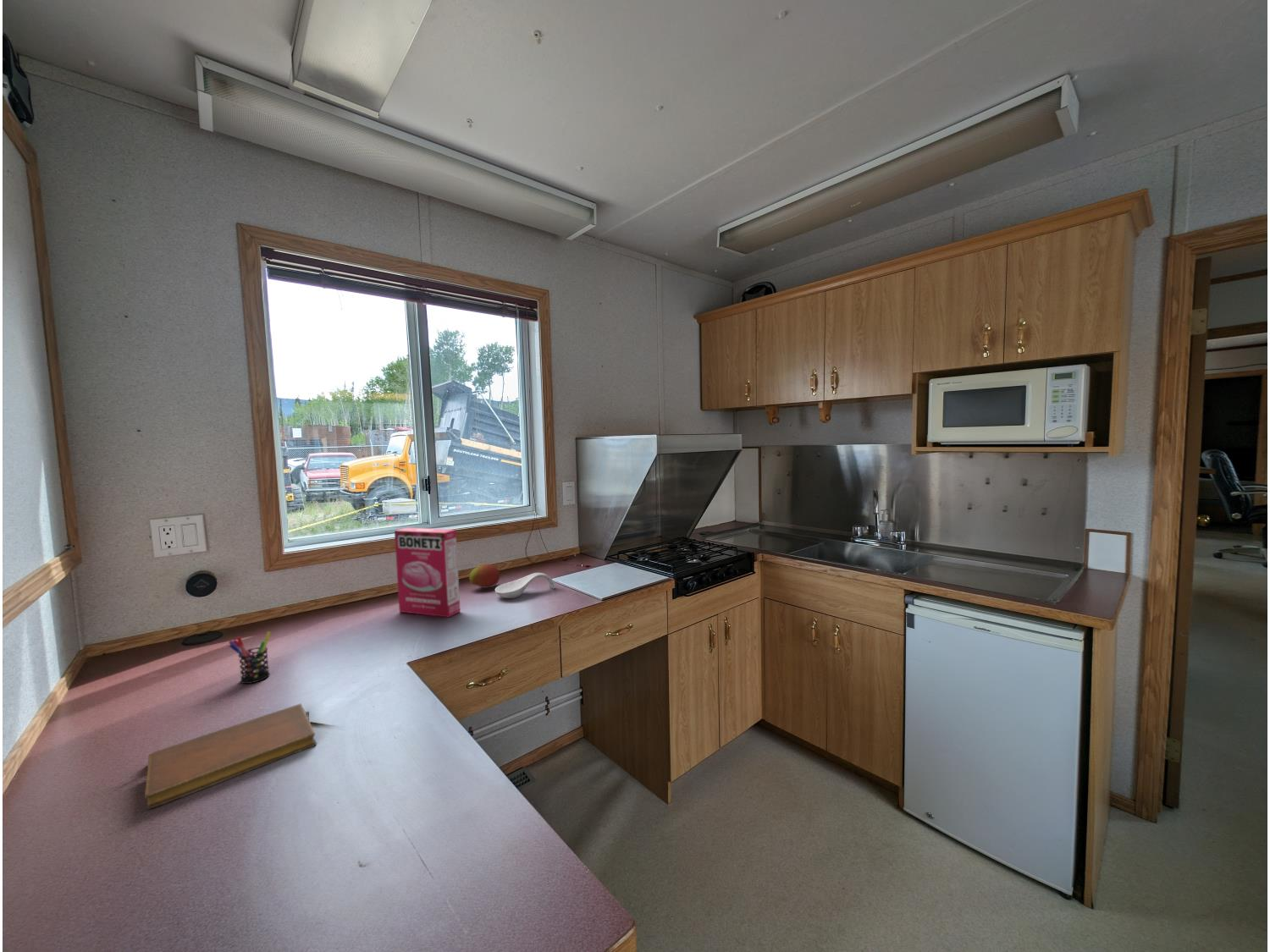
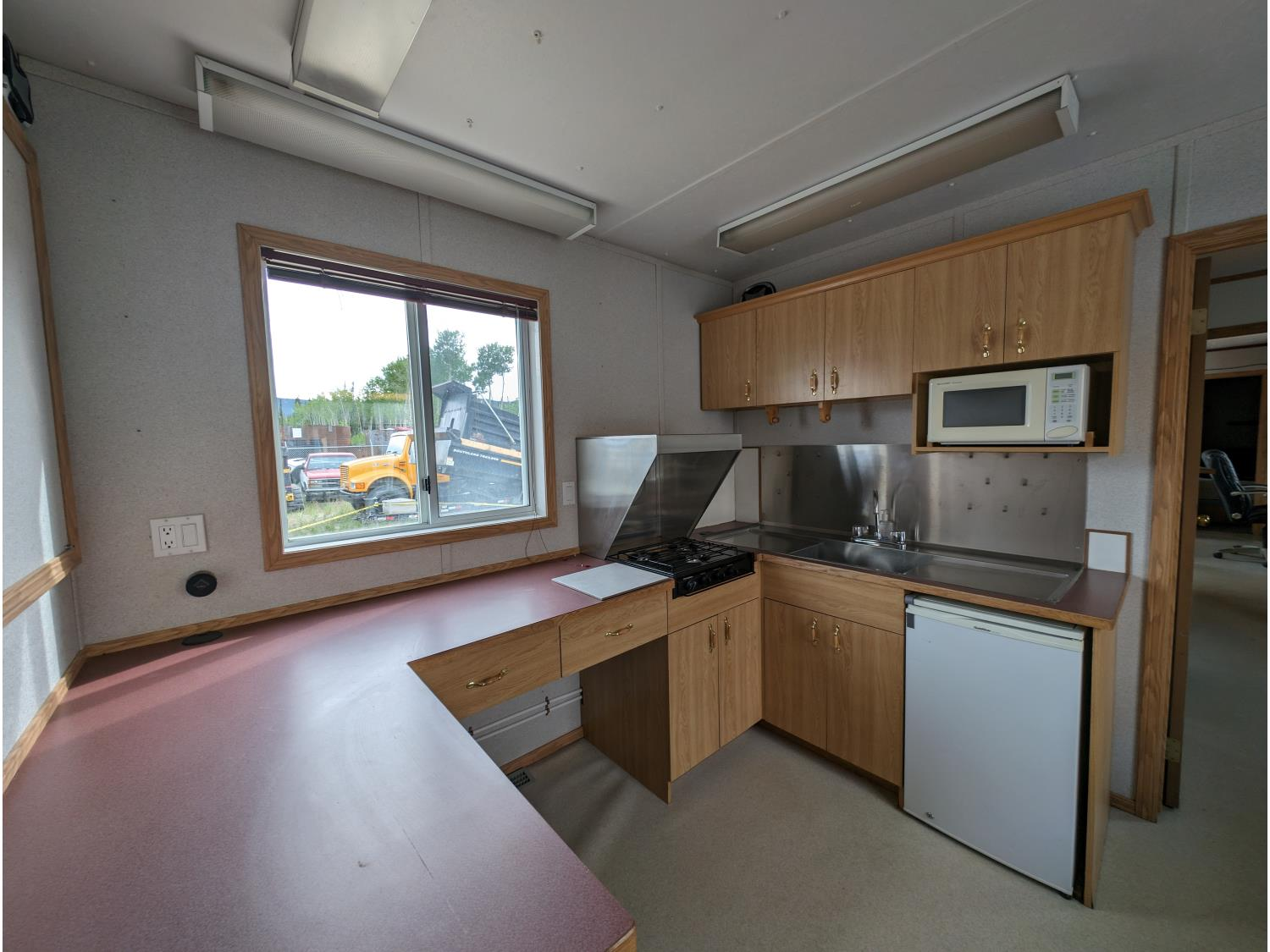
- pen holder [228,630,272,685]
- spoon rest [494,572,555,599]
- notebook [144,703,317,810]
- cereal box [394,526,461,619]
- fruit [468,564,501,589]
